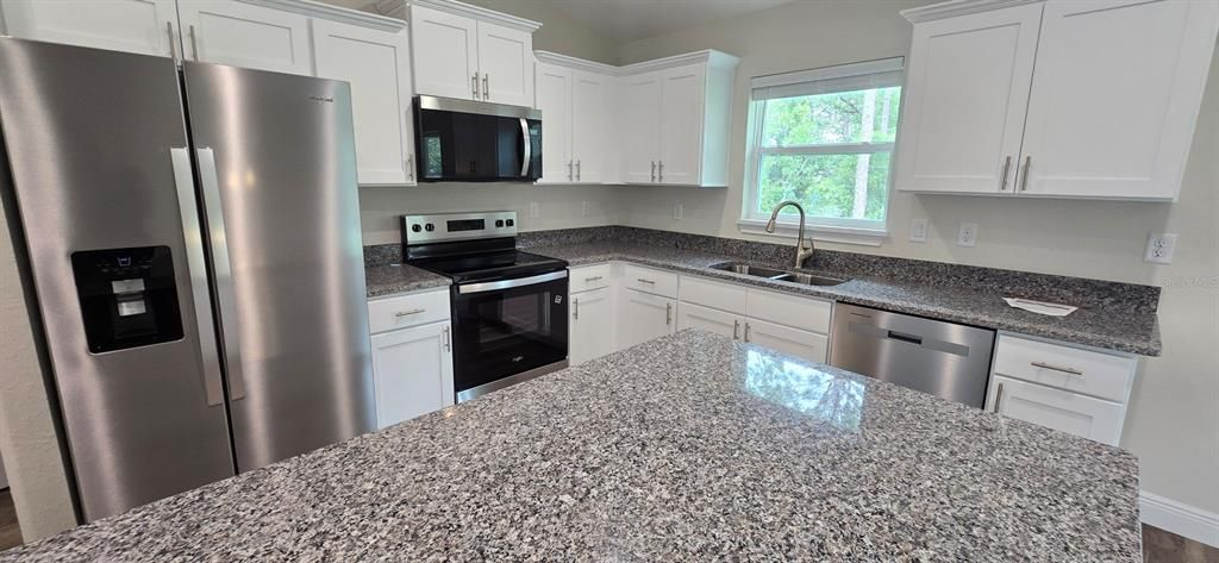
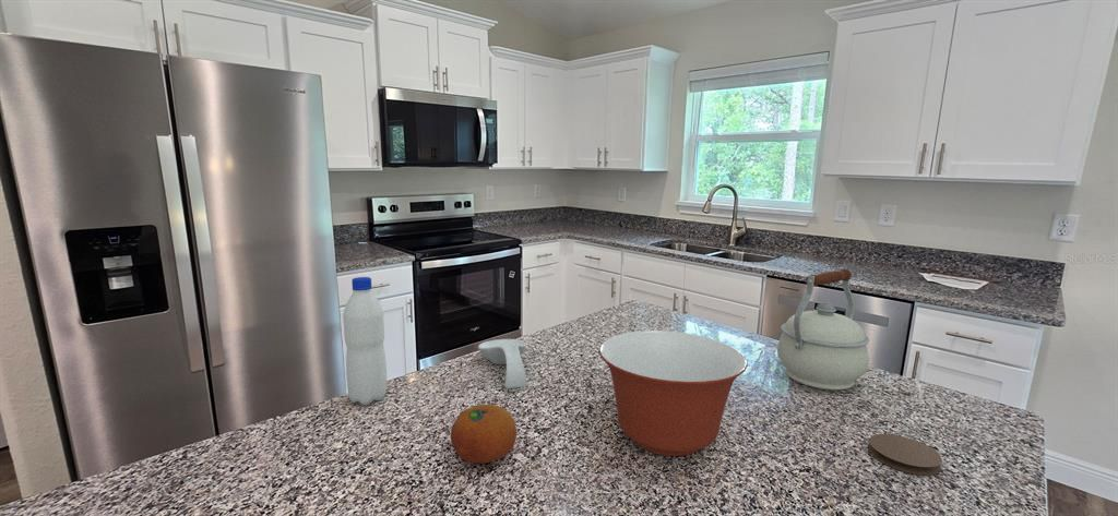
+ mixing bowl [598,329,749,457]
+ spoon rest [477,338,528,389]
+ water bottle [342,276,388,406]
+ fruit [450,404,518,465]
+ coaster [868,433,943,476]
+ kettle [776,268,870,391]
